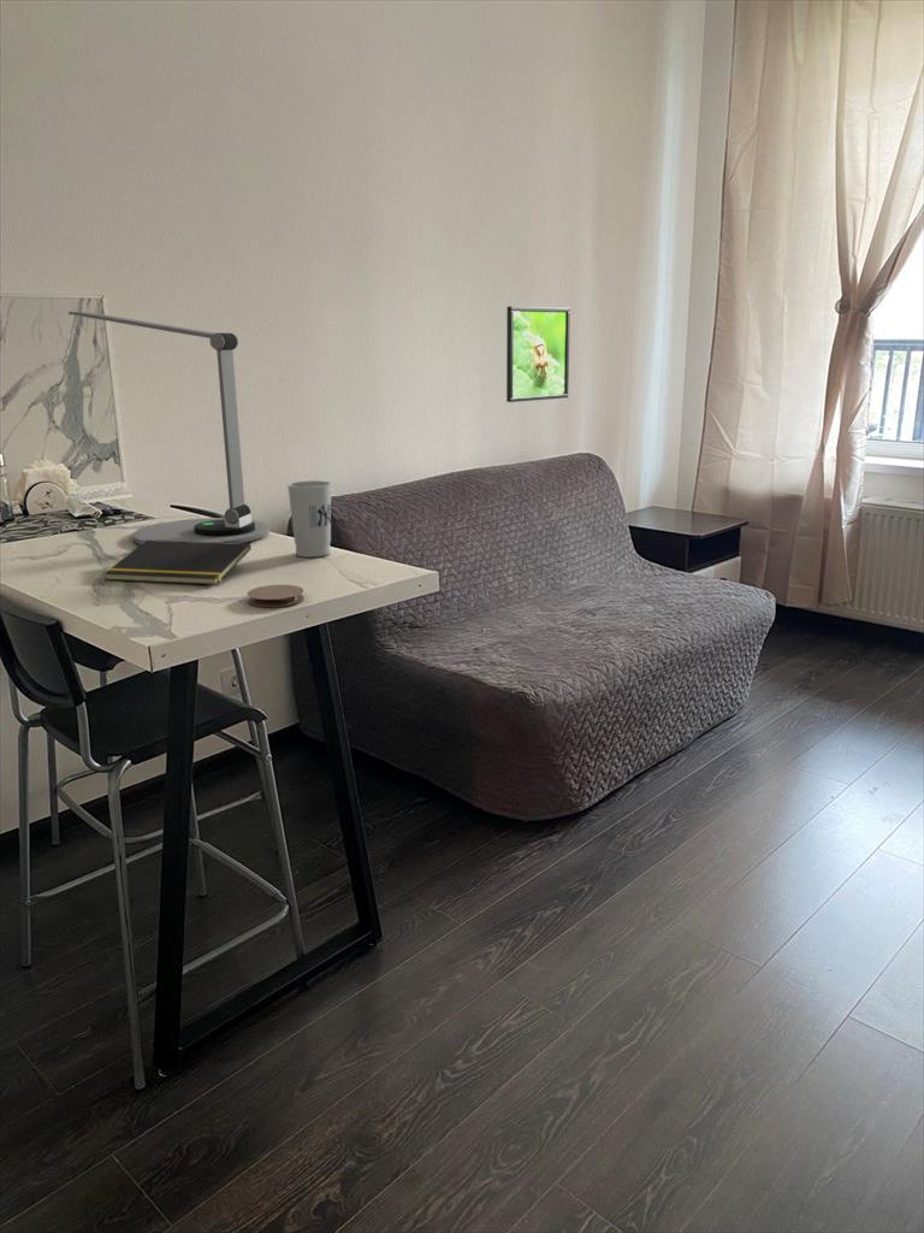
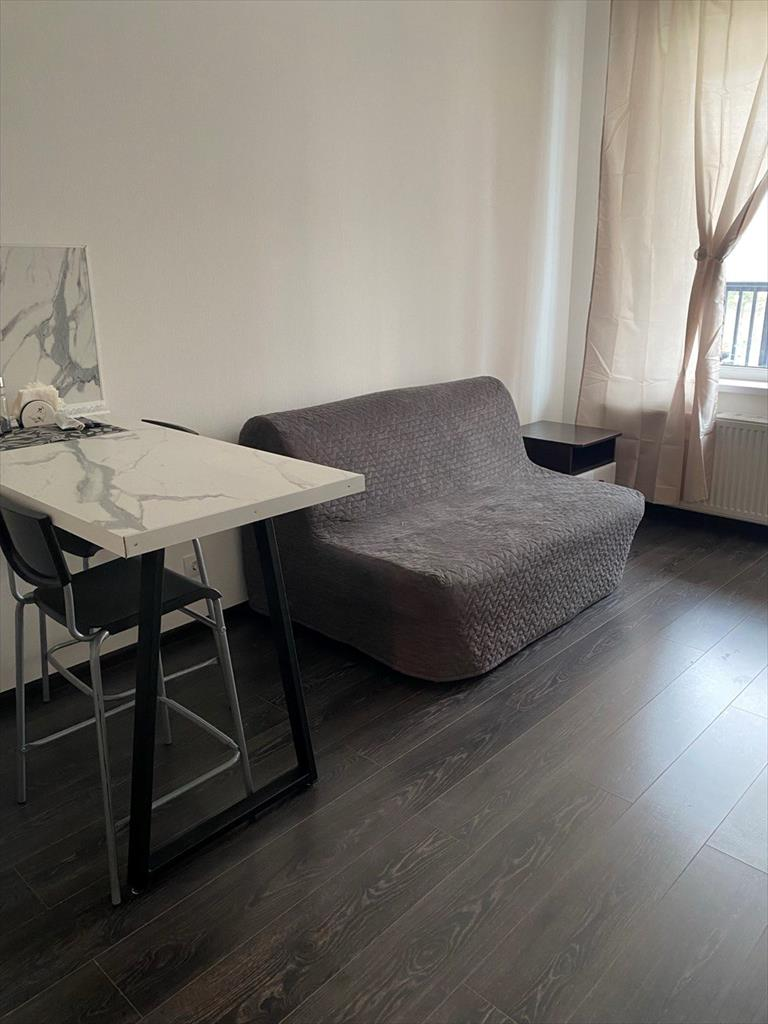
- notepad [103,539,253,586]
- cup [286,479,332,559]
- desk lamp [67,311,271,545]
- coaster [245,584,306,608]
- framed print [505,305,571,403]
